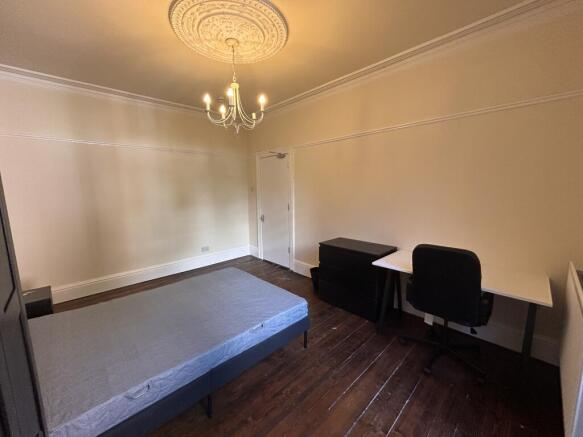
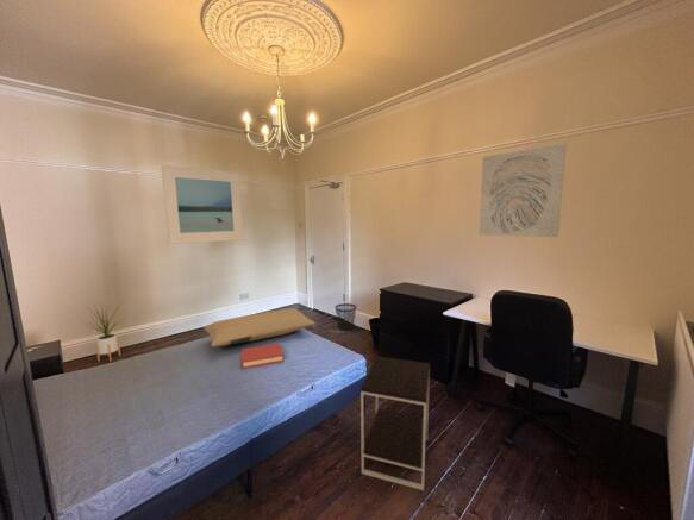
+ pillow [202,307,317,347]
+ side table [359,355,431,491]
+ wastebasket [333,302,357,331]
+ house plant [85,299,126,363]
+ wall art [479,143,568,238]
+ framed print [160,164,244,245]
+ hardback book [240,343,285,370]
